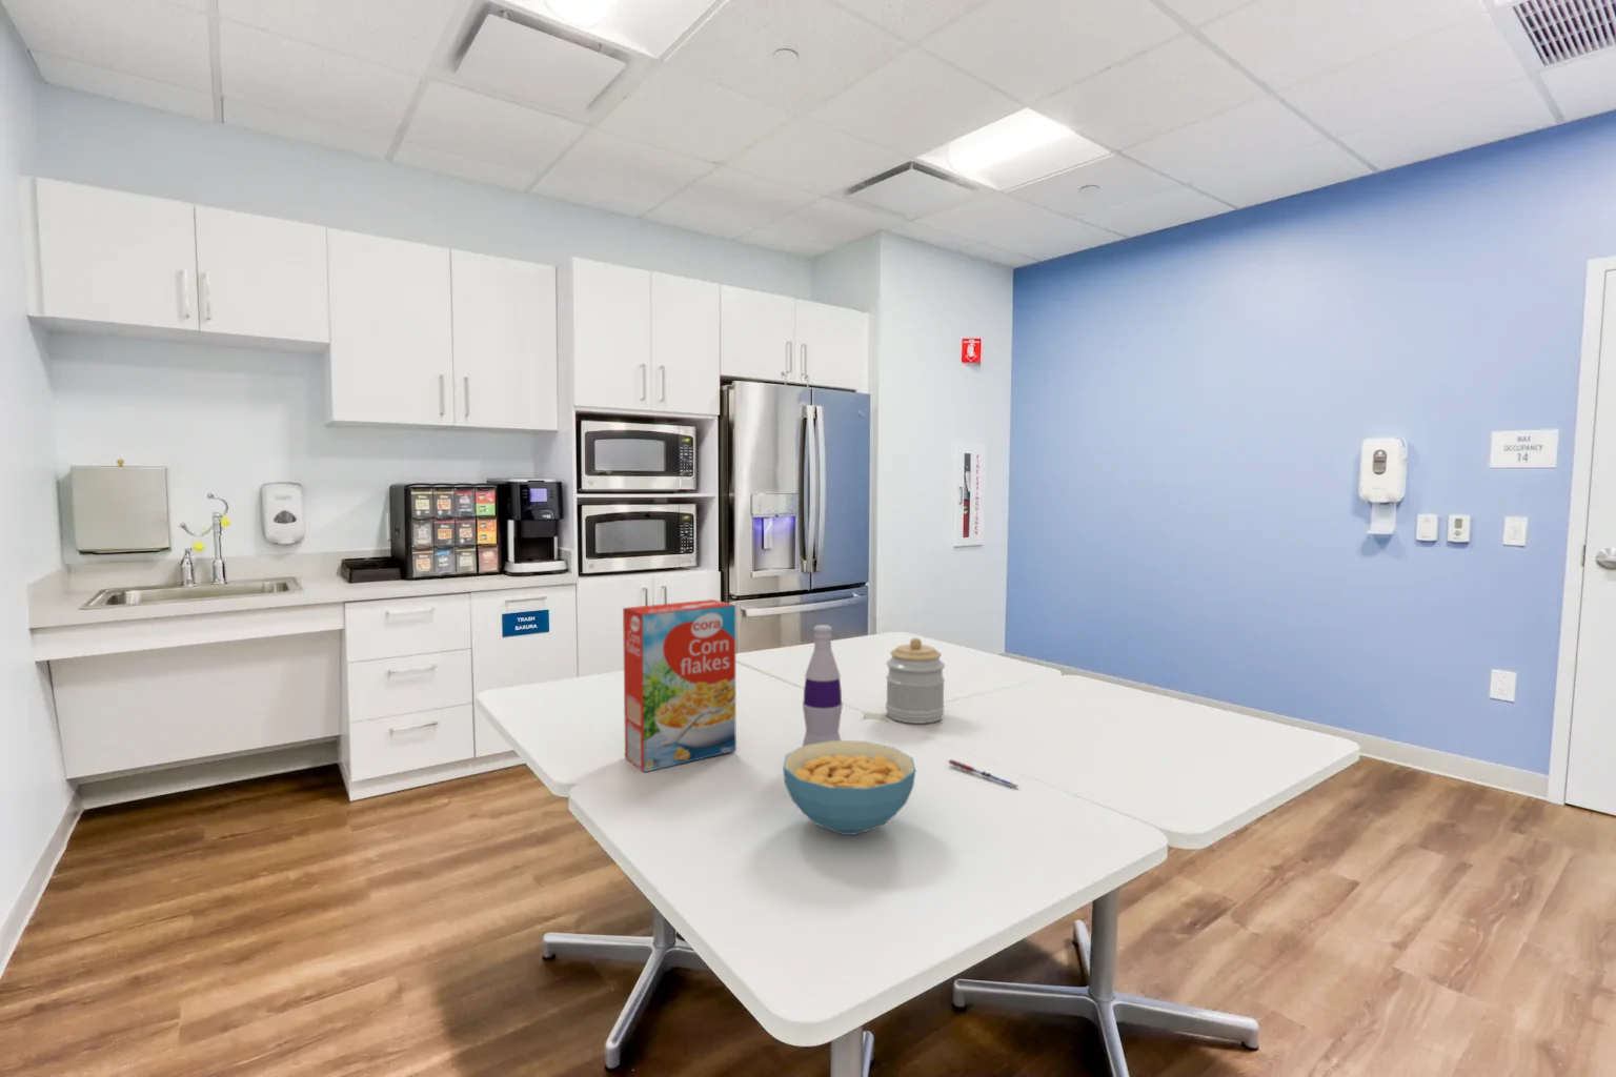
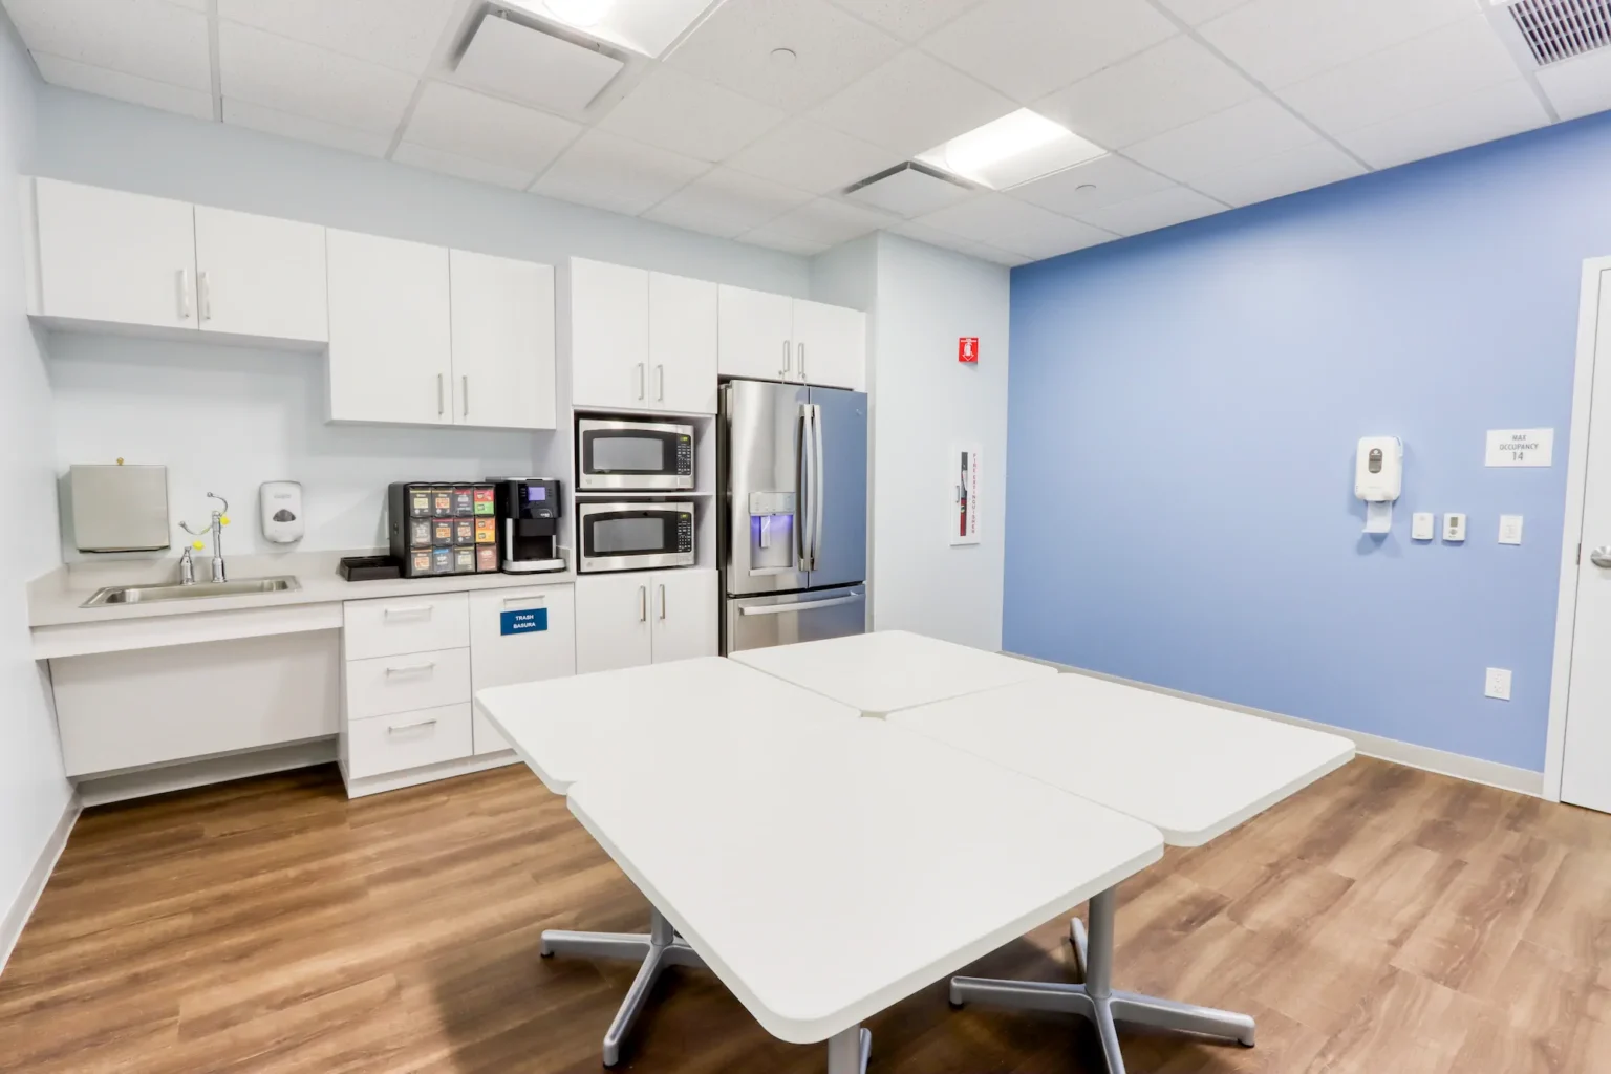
- pen [947,758,1020,789]
- bottle [802,624,844,746]
- jar [885,636,946,725]
- cereal box [622,599,737,773]
- cereal bowl [782,739,916,837]
